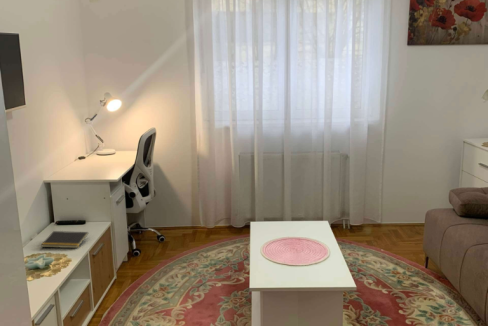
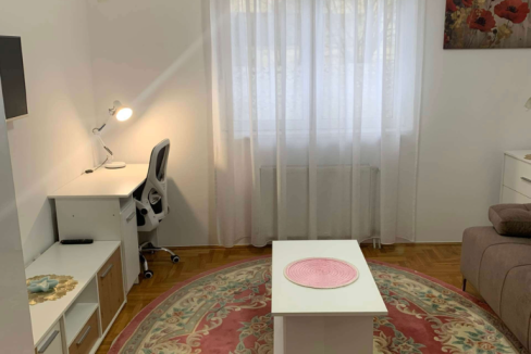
- notepad [40,230,89,249]
